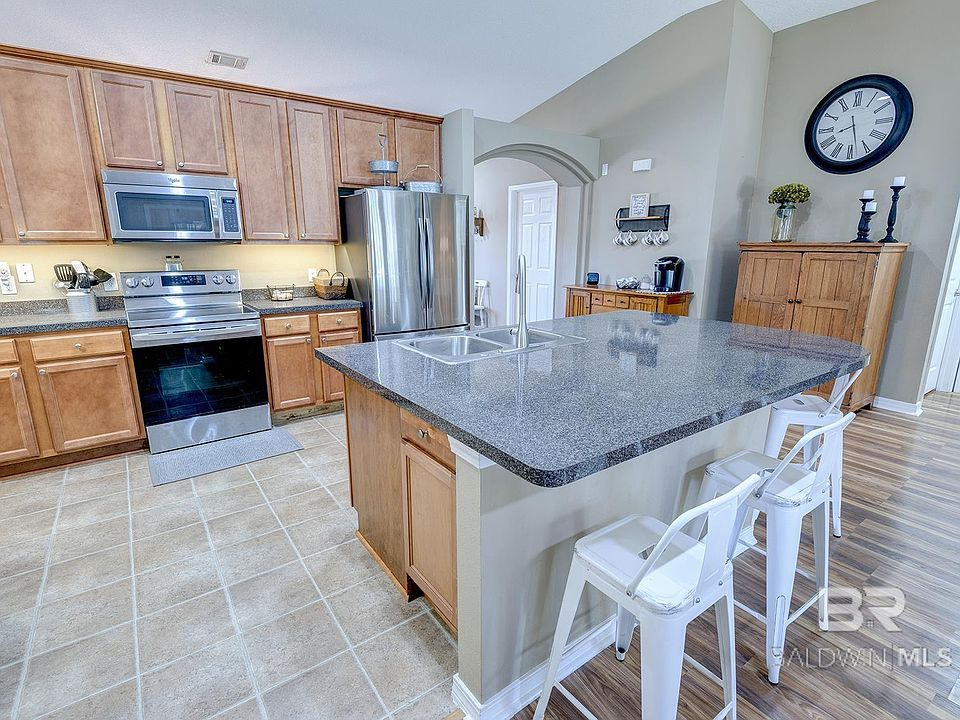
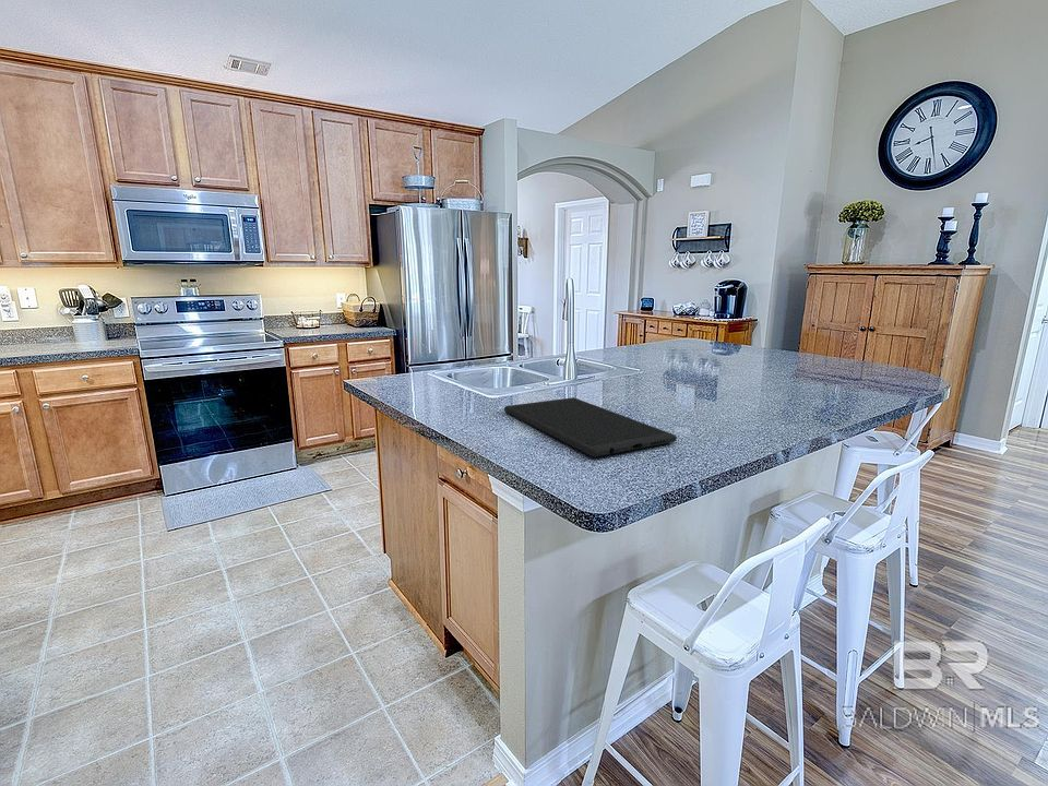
+ cutting board [503,396,678,458]
